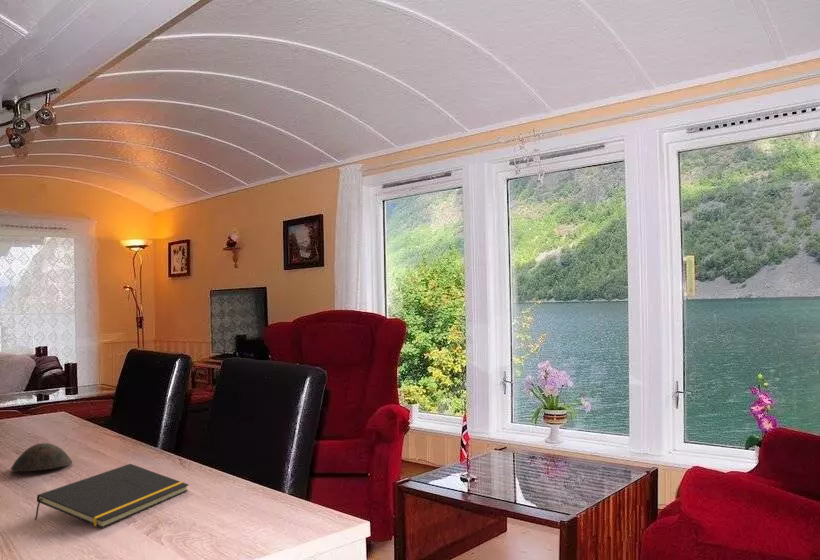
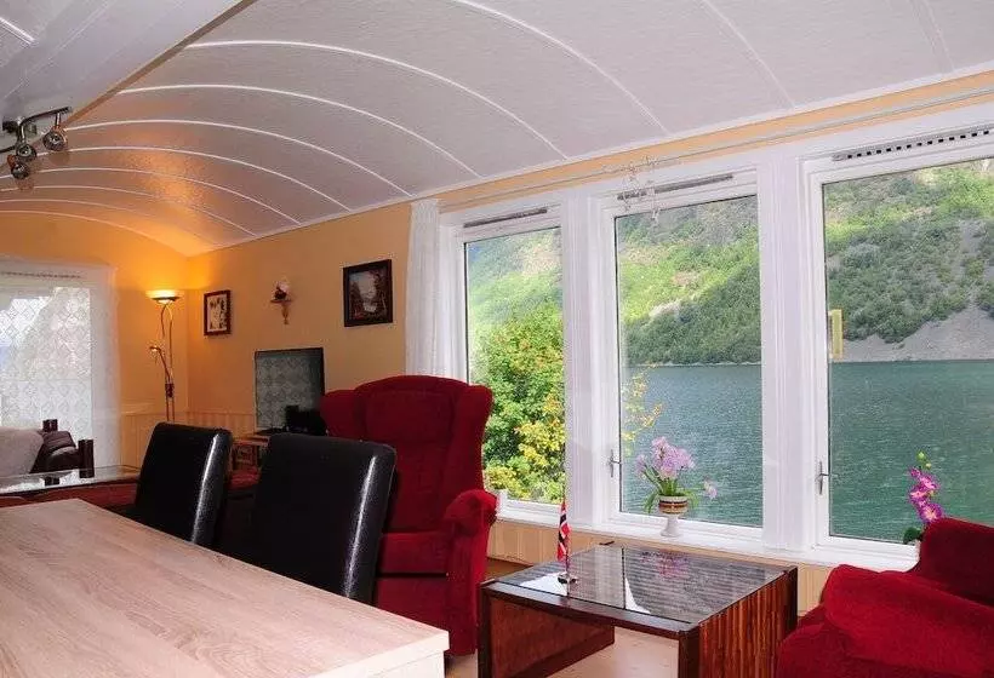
- notepad [34,463,190,529]
- bowl [10,442,73,472]
